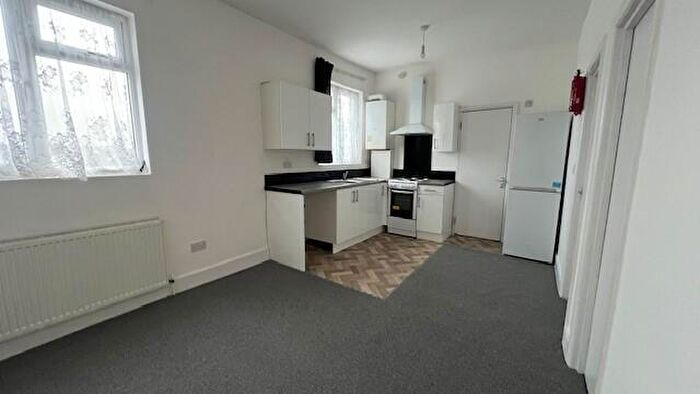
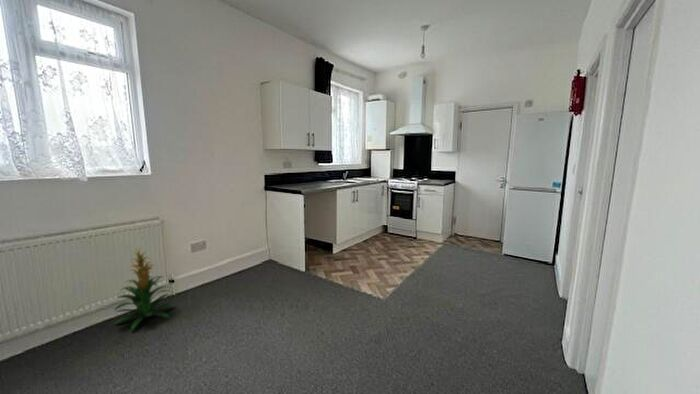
+ indoor plant [113,246,176,331]
